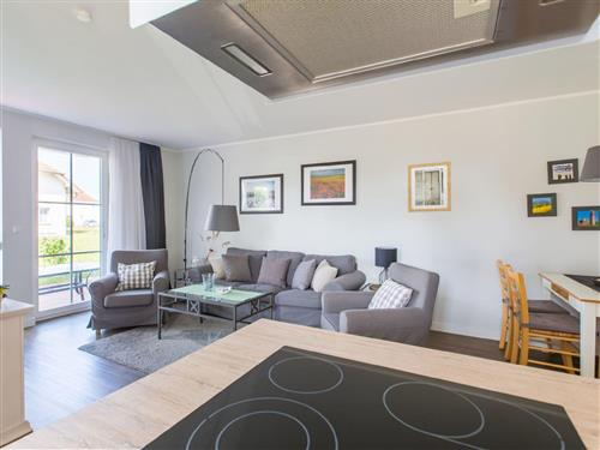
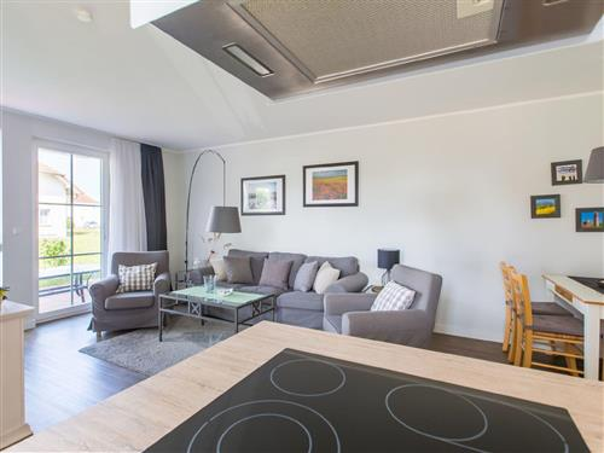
- wall art [407,161,452,214]
